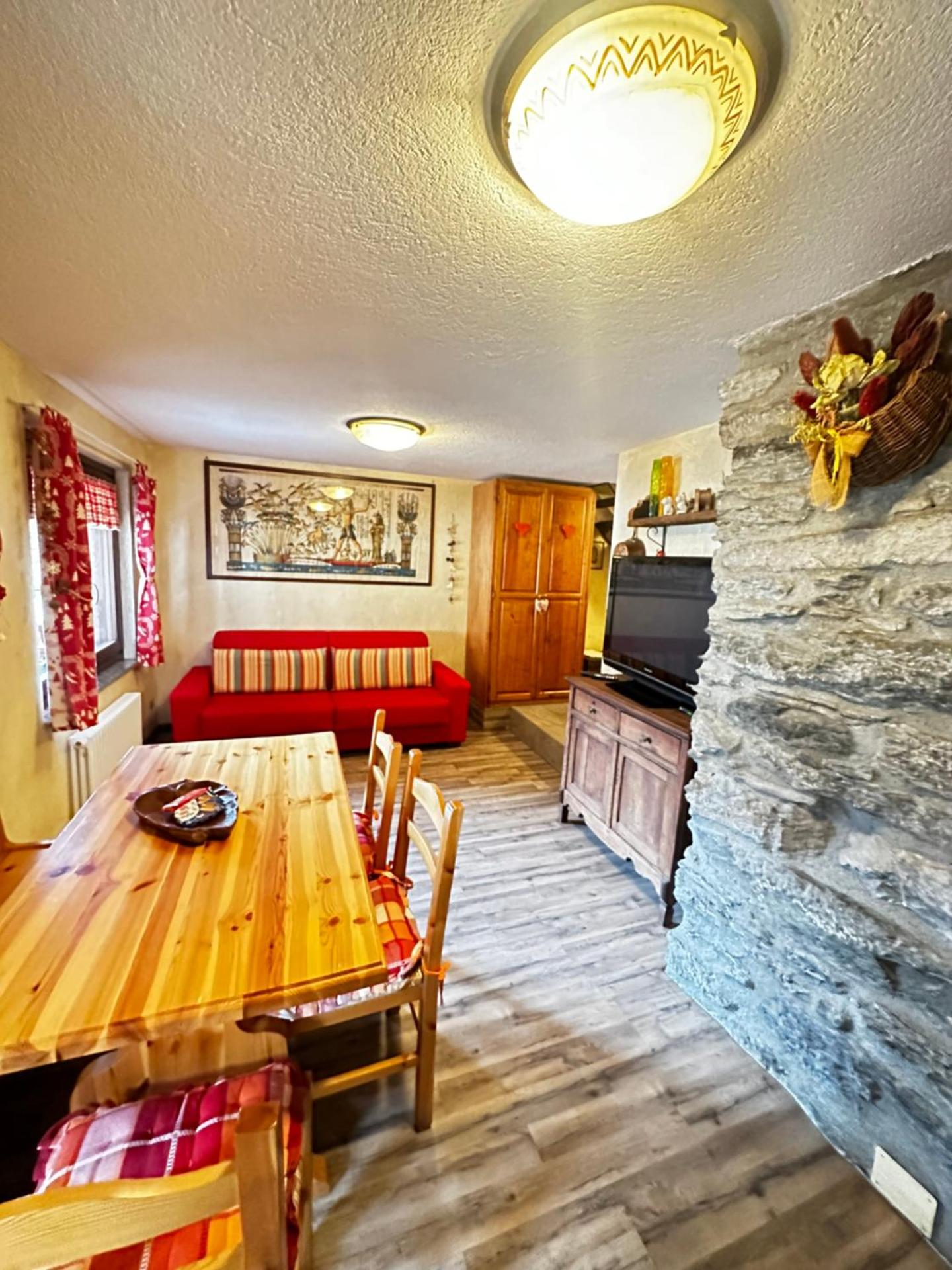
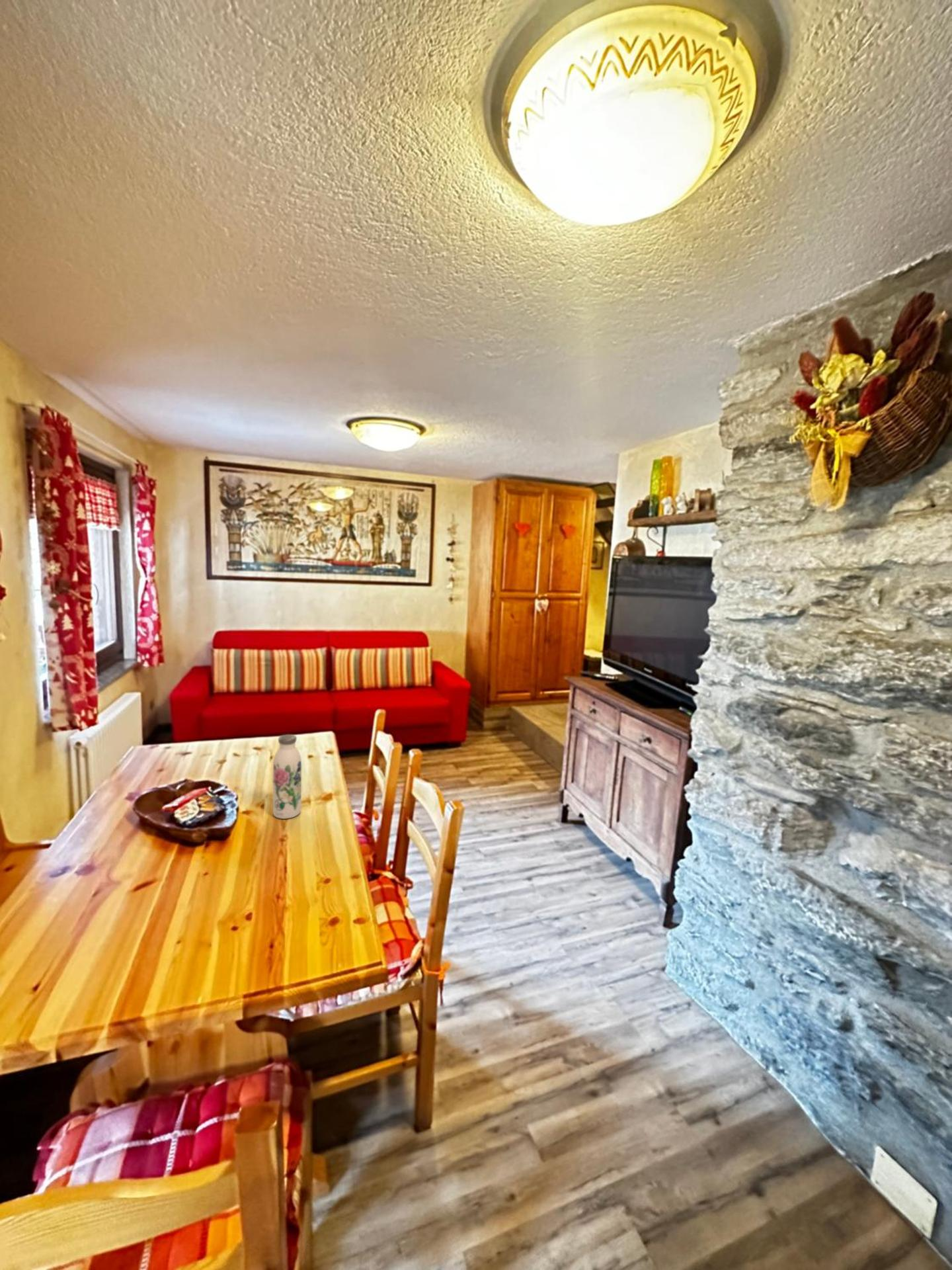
+ water bottle [272,734,302,820]
